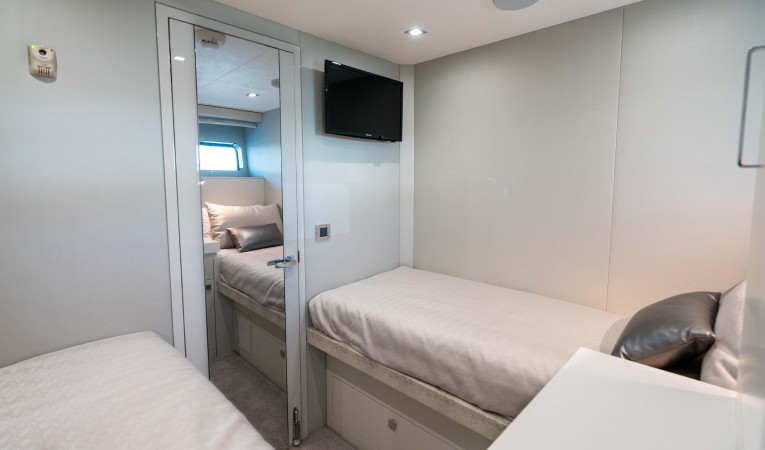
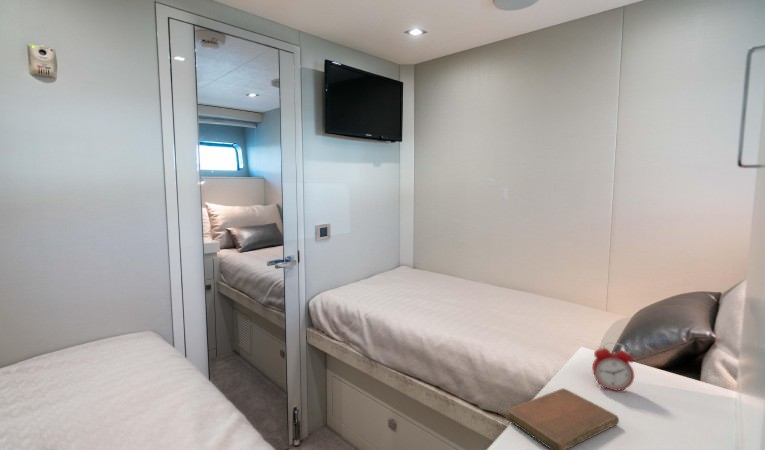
+ alarm clock [591,341,635,393]
+ notebook [505,387,620,450]
